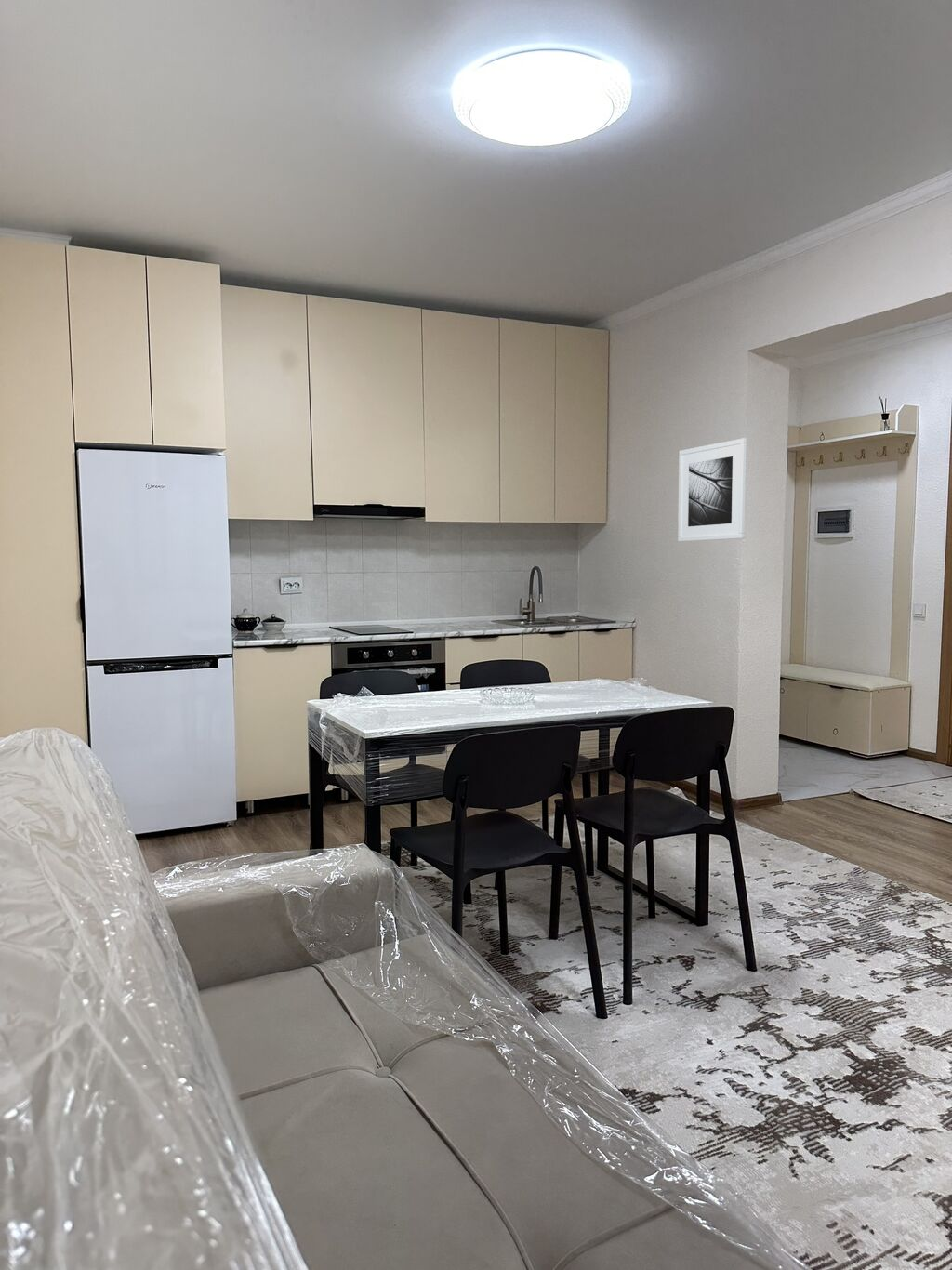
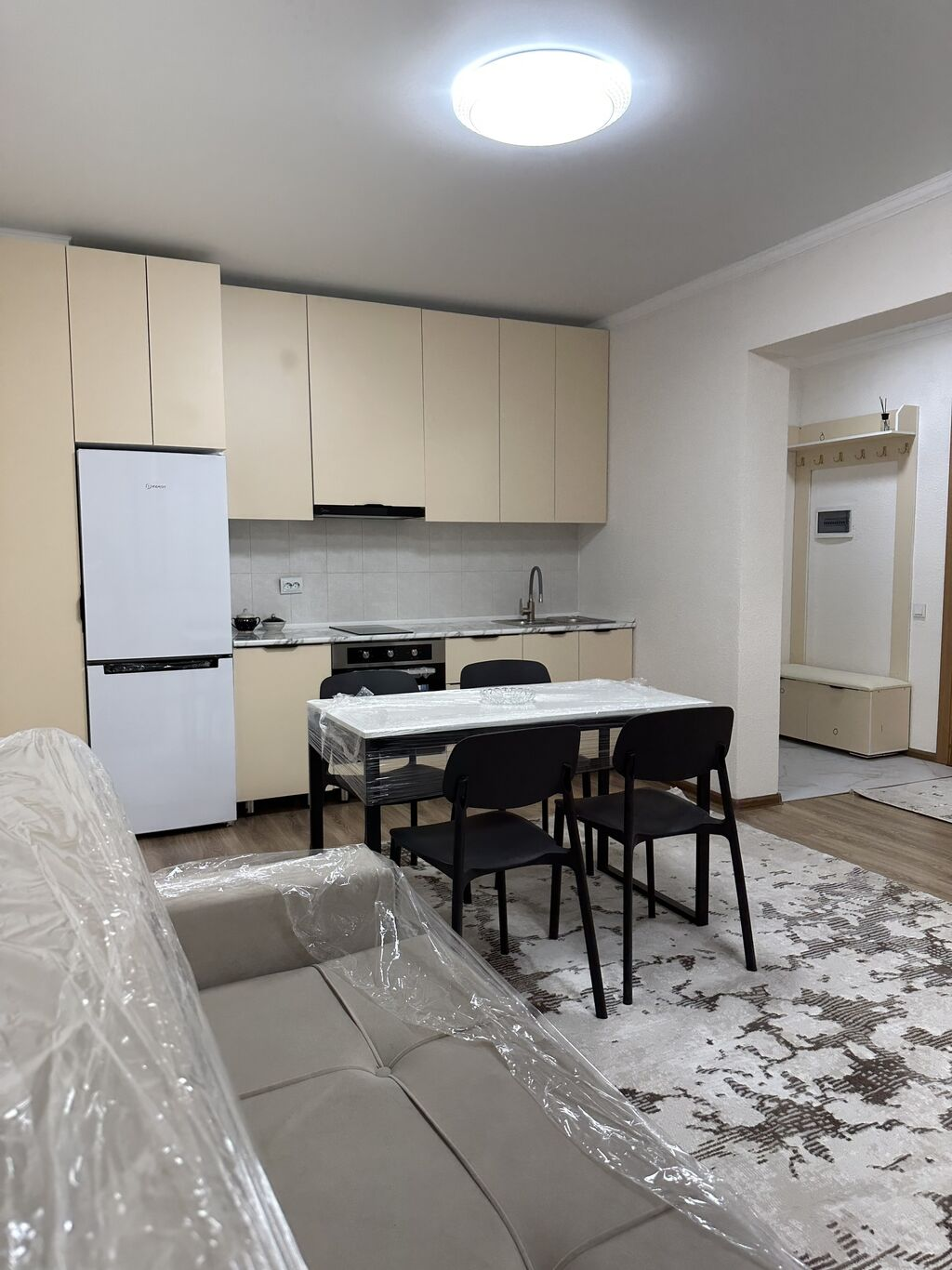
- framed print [677,438,747,543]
